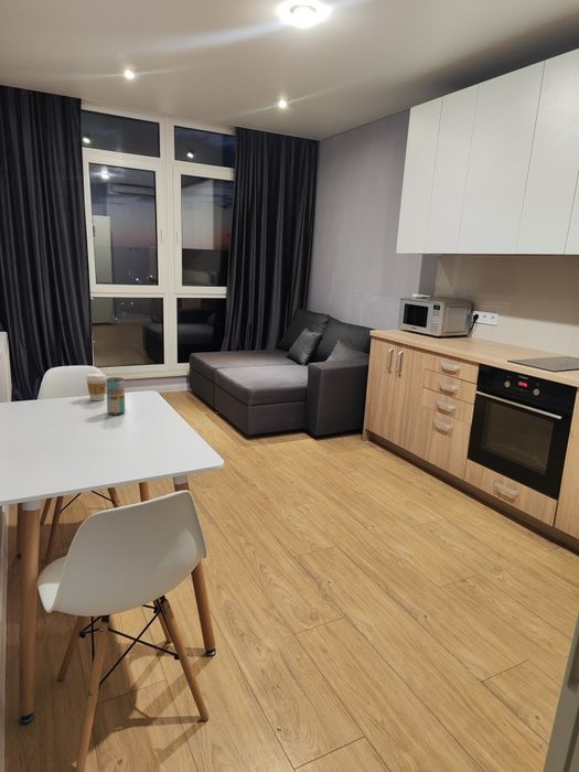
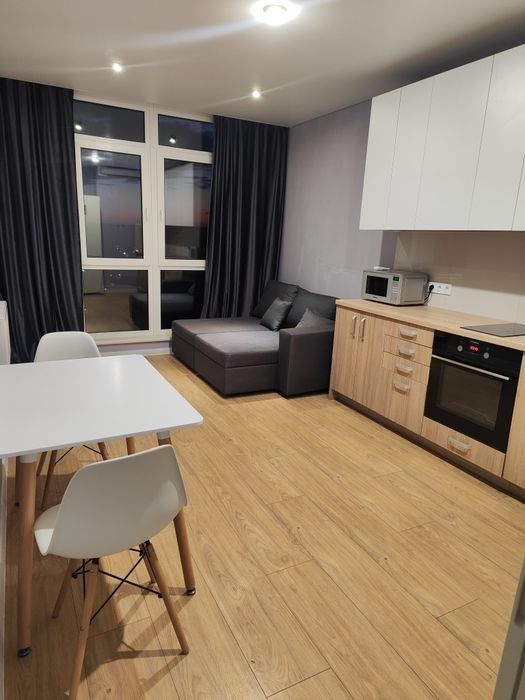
- beverage can [106,376,126,416]
- coffee cup [85,373,108,401]
